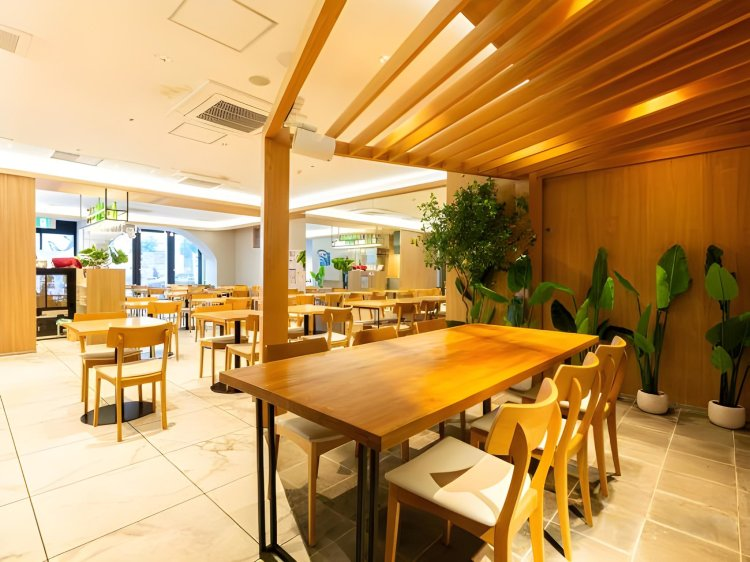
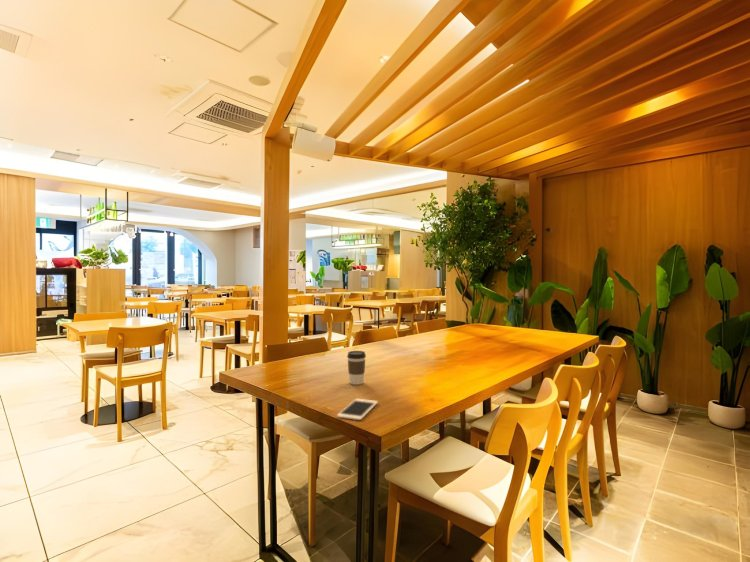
+ cell phone [336,398,379,421]
+ coffee cup [346,350,367,386]
